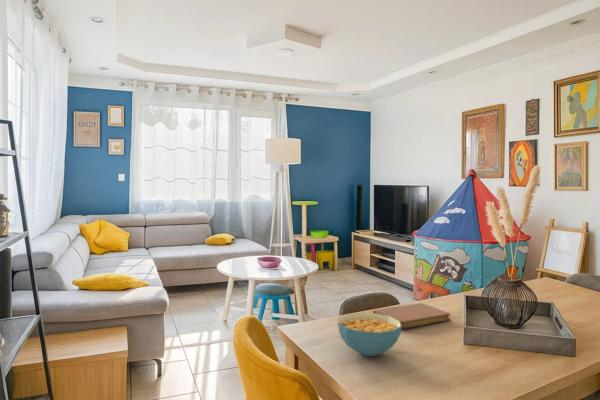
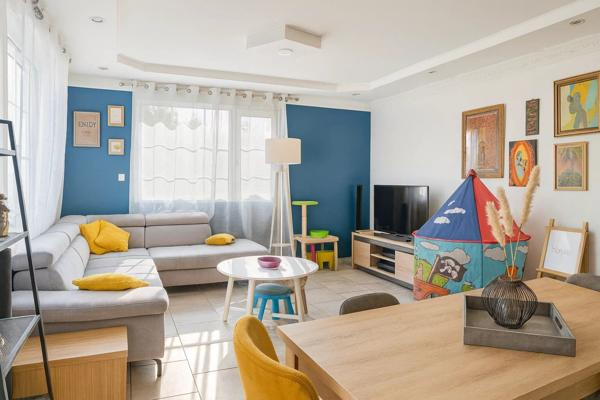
- notebook [372,302,452,330]
- cereal bowl [337,312,402,357]
